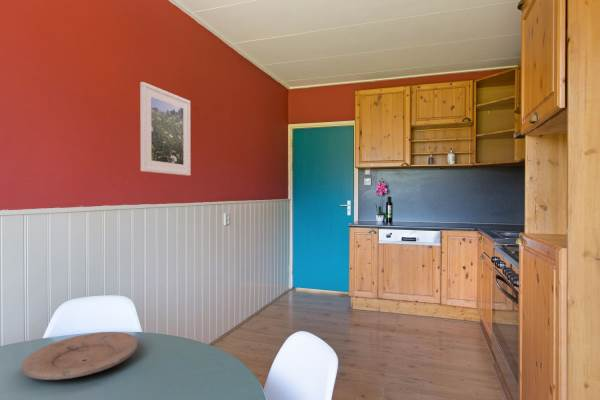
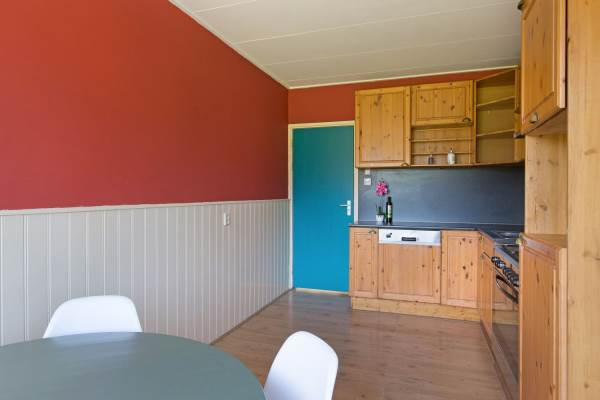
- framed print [139,81,192,177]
- plate [21,331,139,381]
